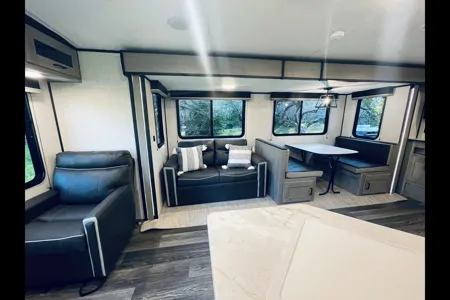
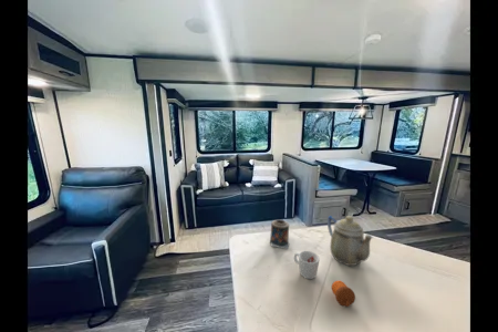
+ candle [269,218,290,250]
+ teapot [326,215,374,267]
+ cup [293,250,321,280]
+ acorn [331,280,356,308]
